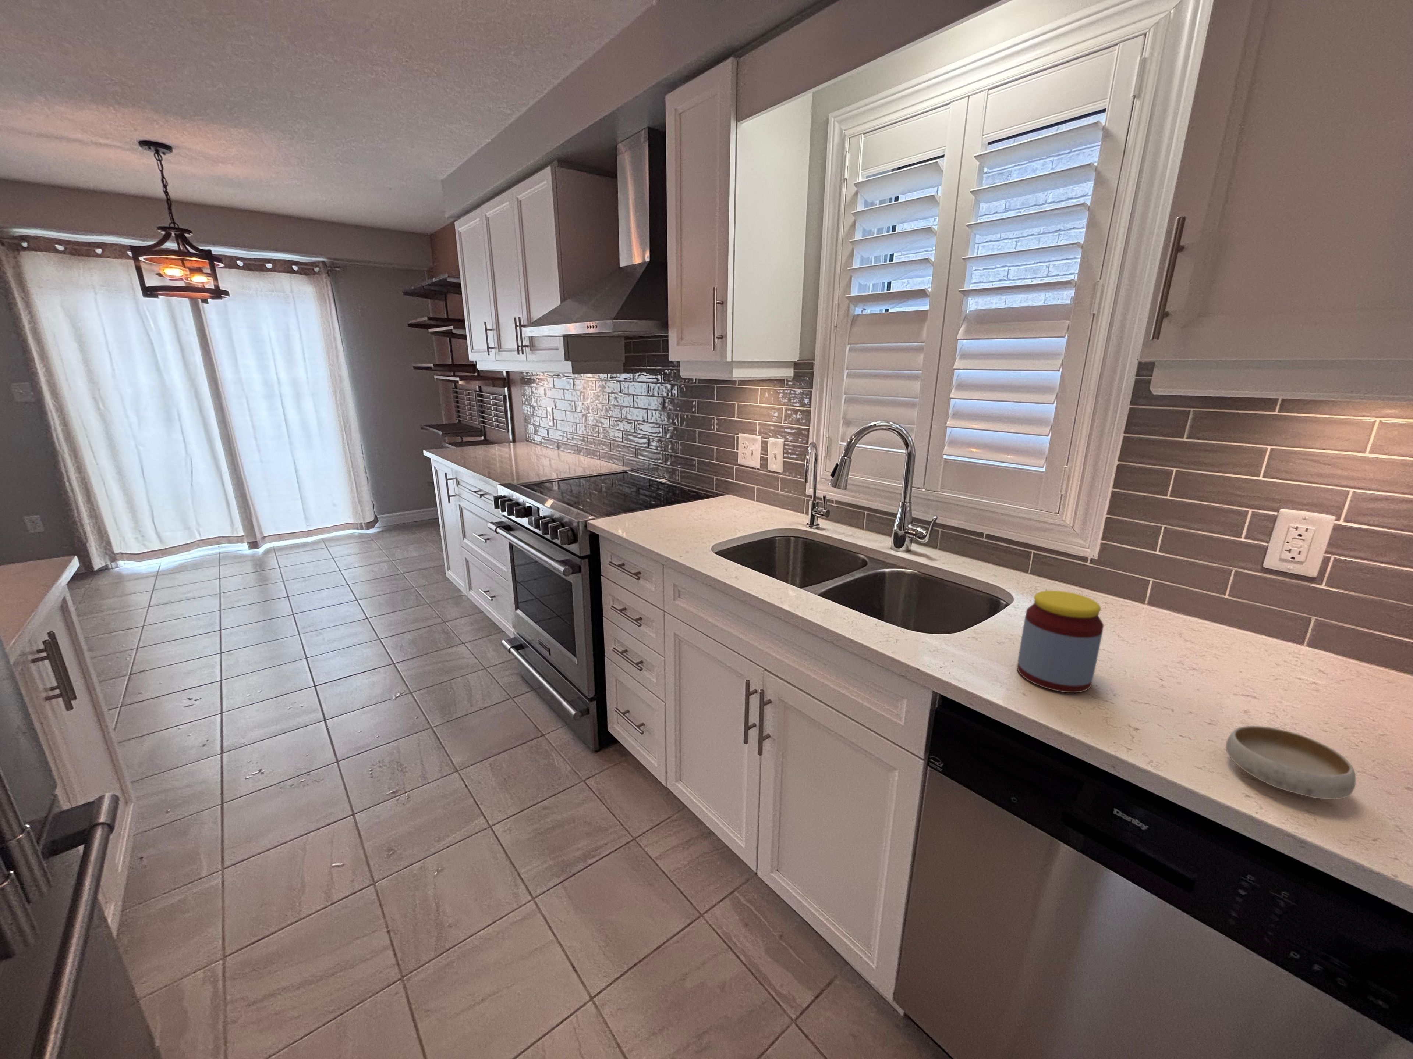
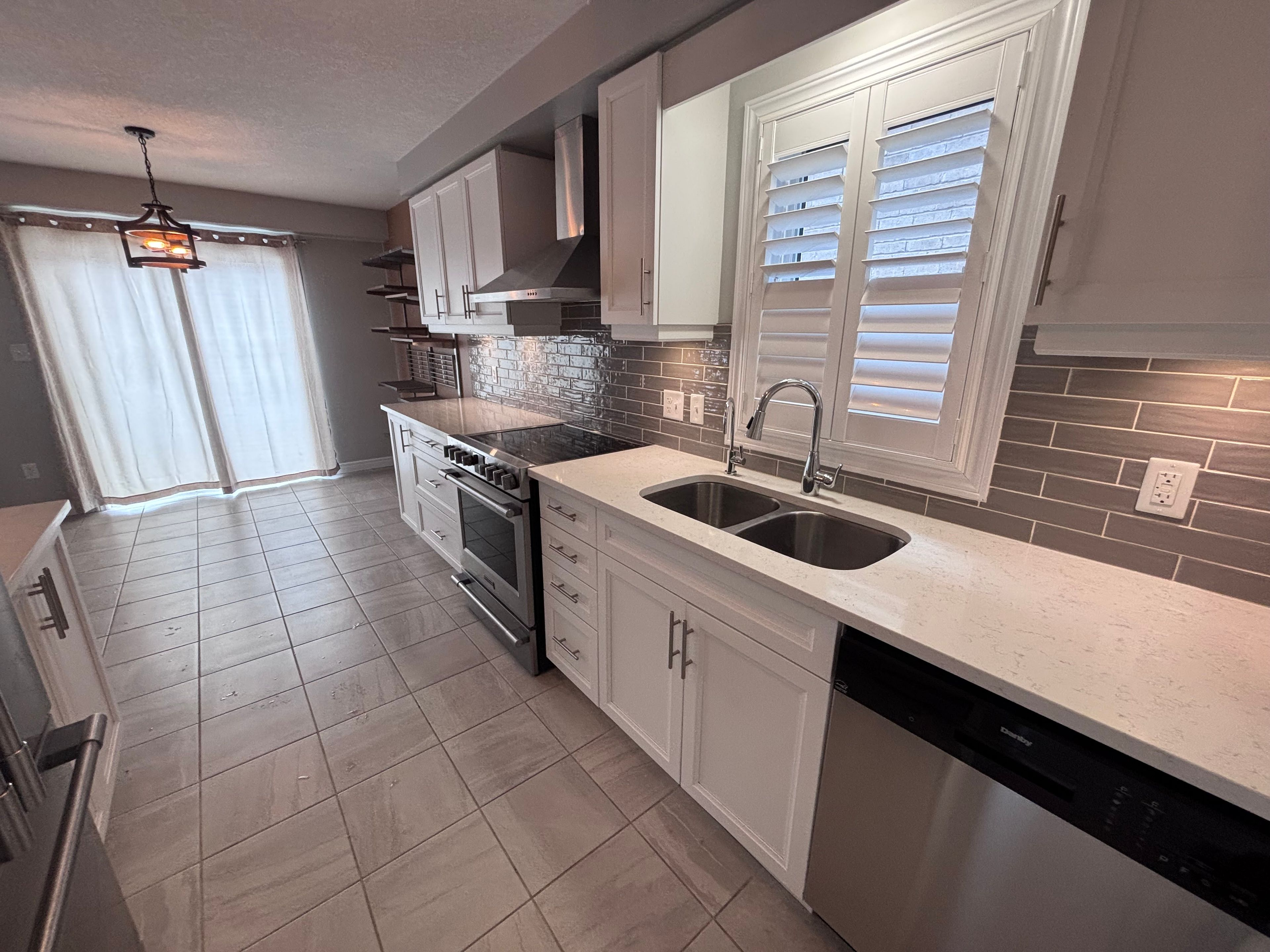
- bowl [1225,725,1356,800]
- jar [1017,591,1104,693]
